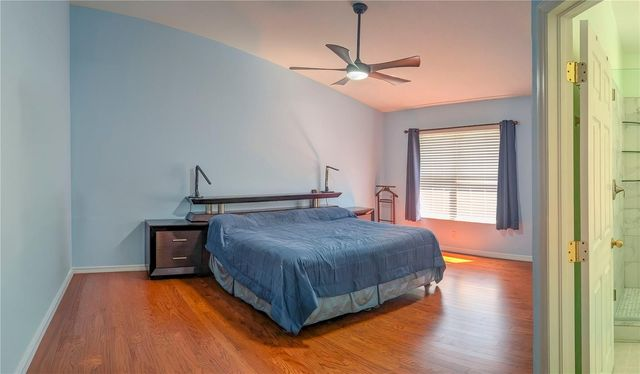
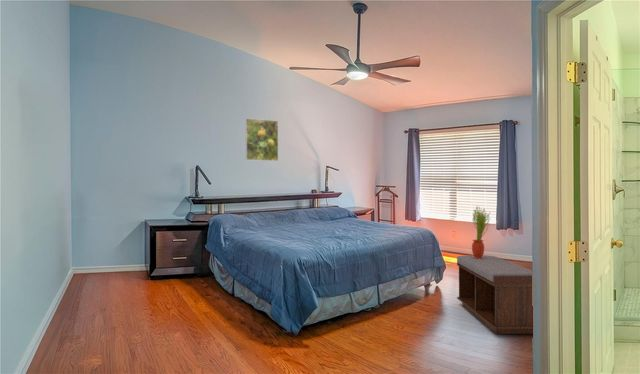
+ bench [456,254,534,335]
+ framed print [245,117,279,162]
+ potted plant [471,205,492,259]
